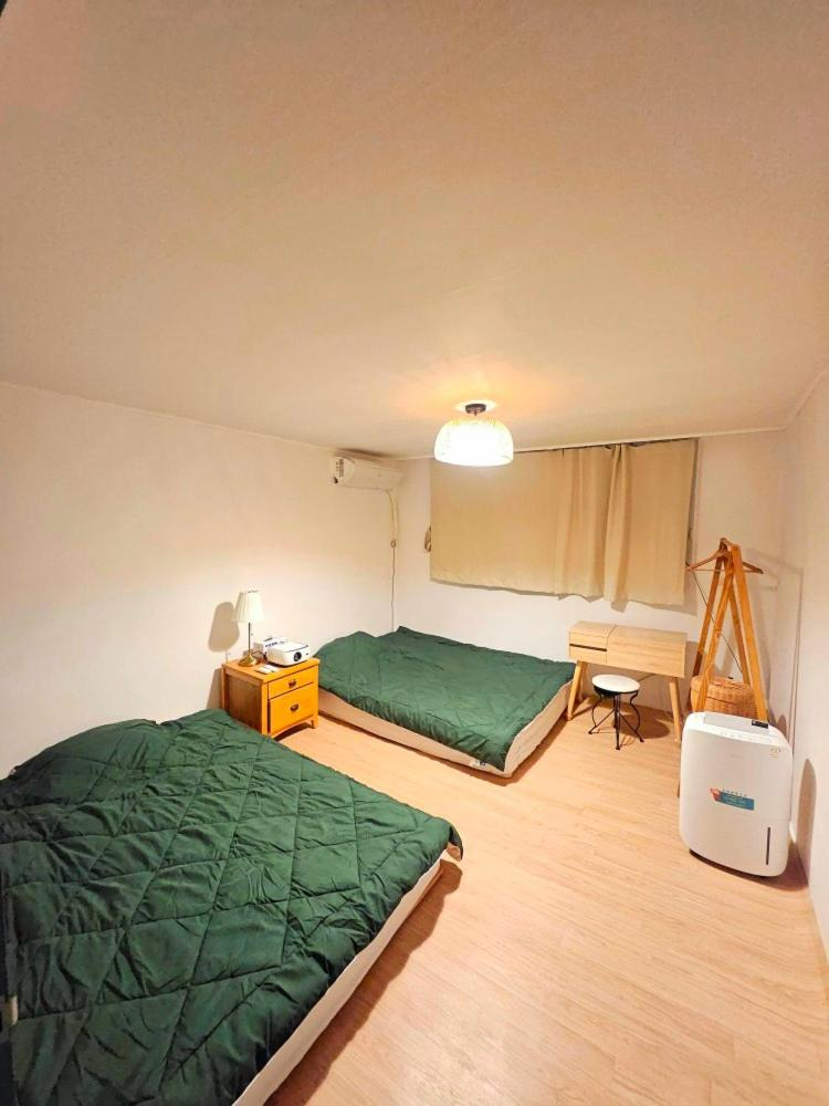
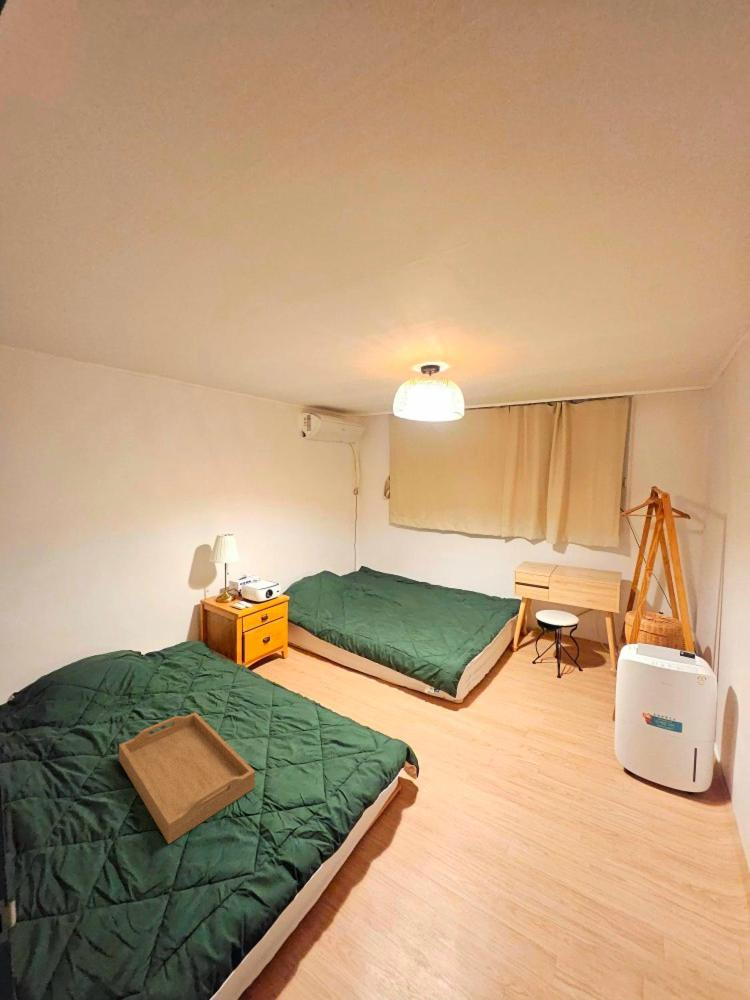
+ serving tray [118,711,256,845]
